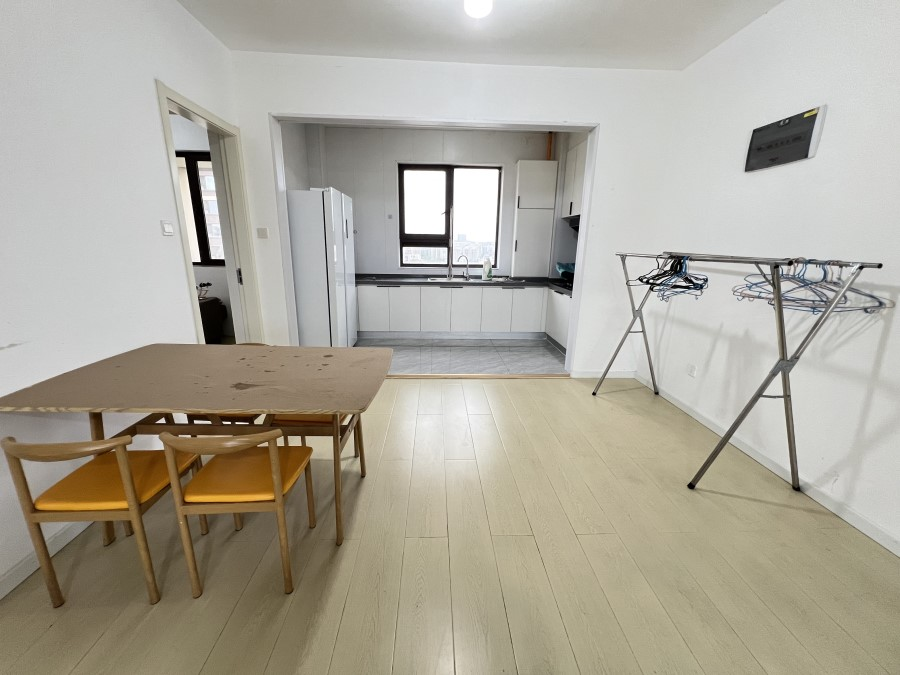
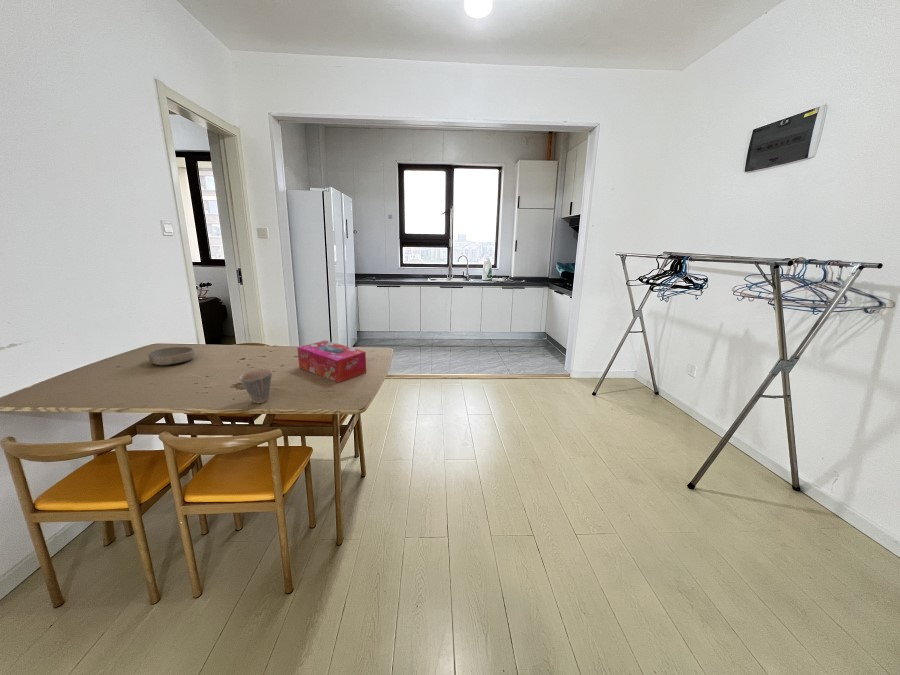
+ bowl [147,346,195,366]
+ cup [239,368,273,404]
+ tissue box [296,339,367,384]
